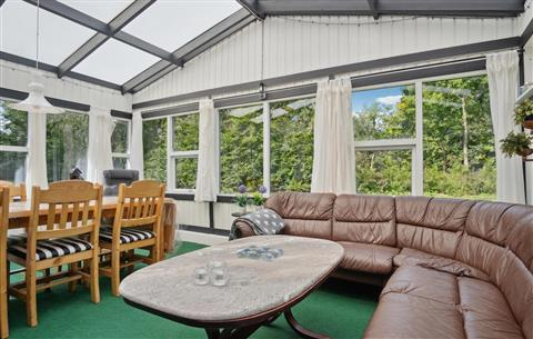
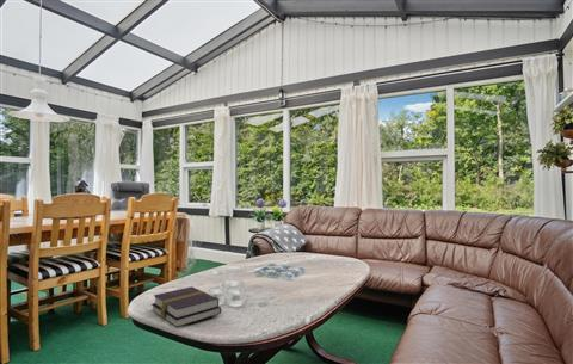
+ book [150,285,222,328]
